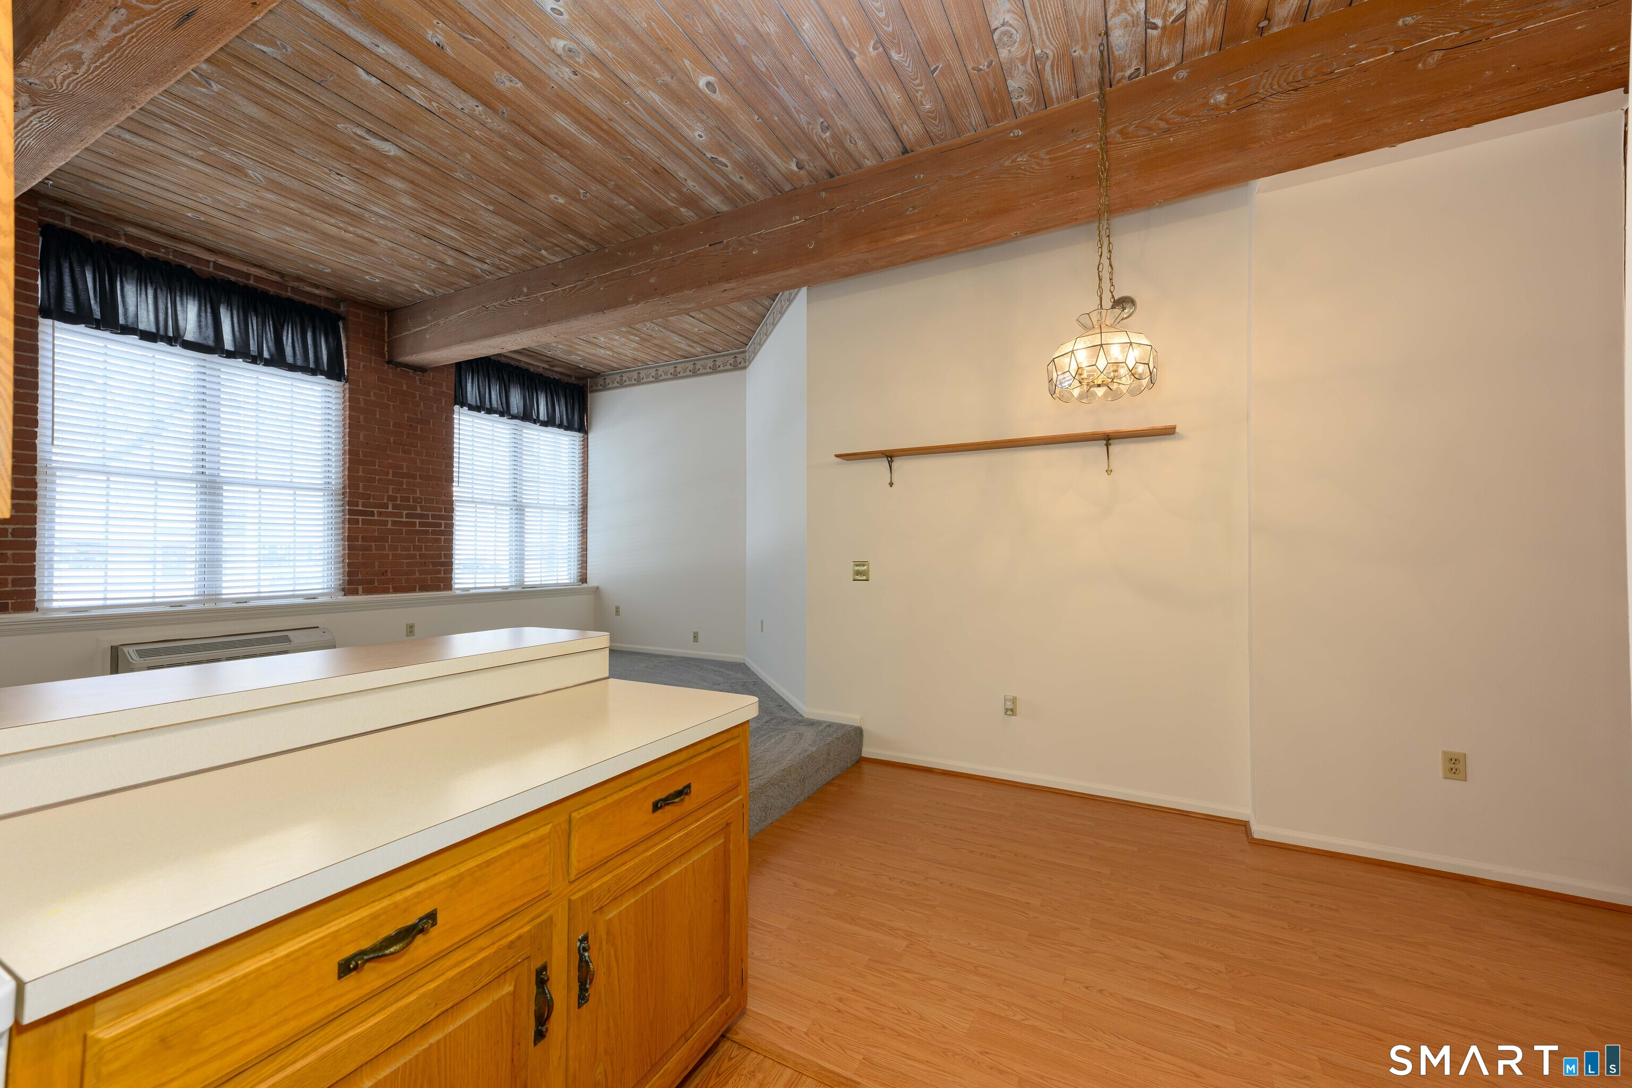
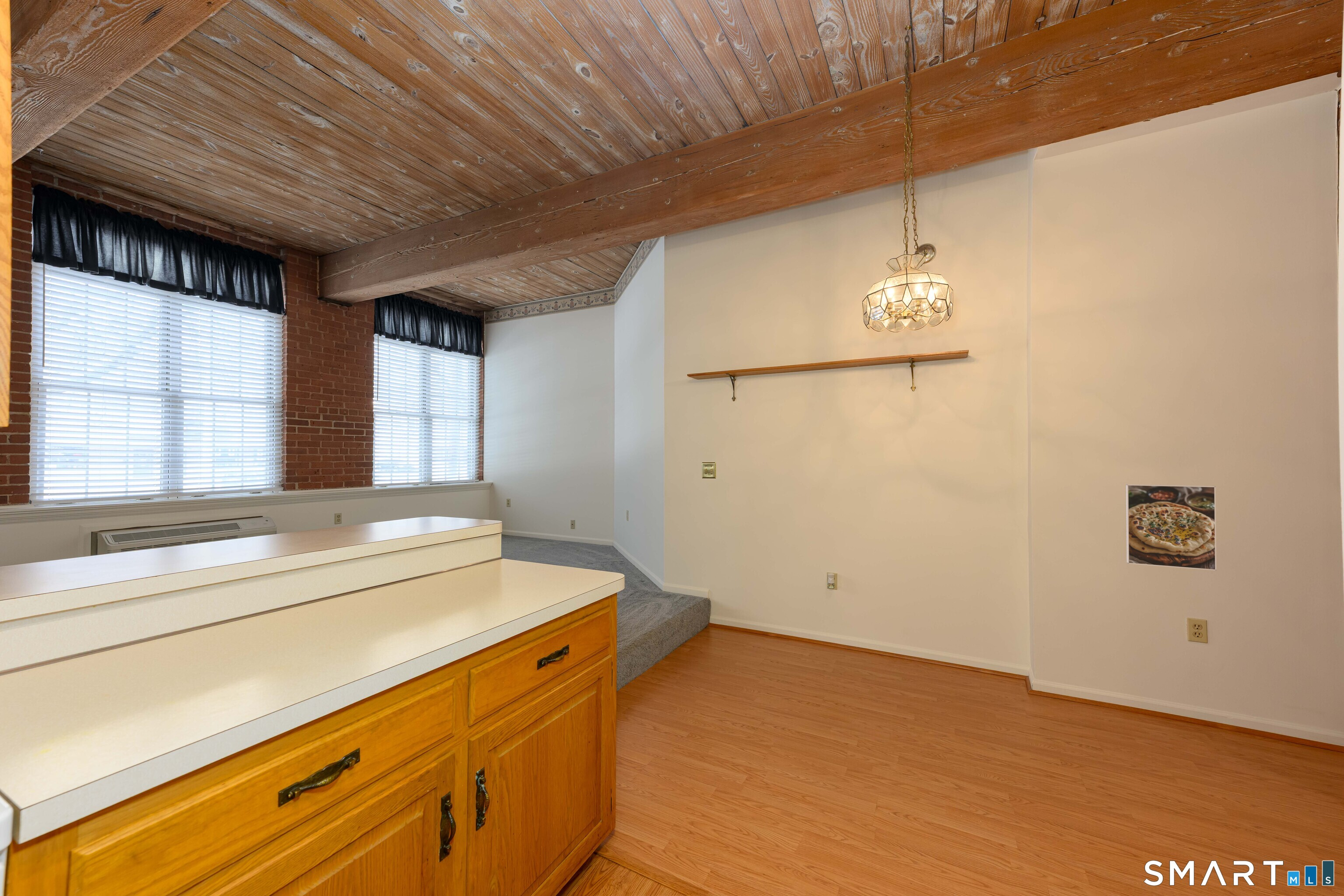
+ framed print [1125,484,1217,571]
